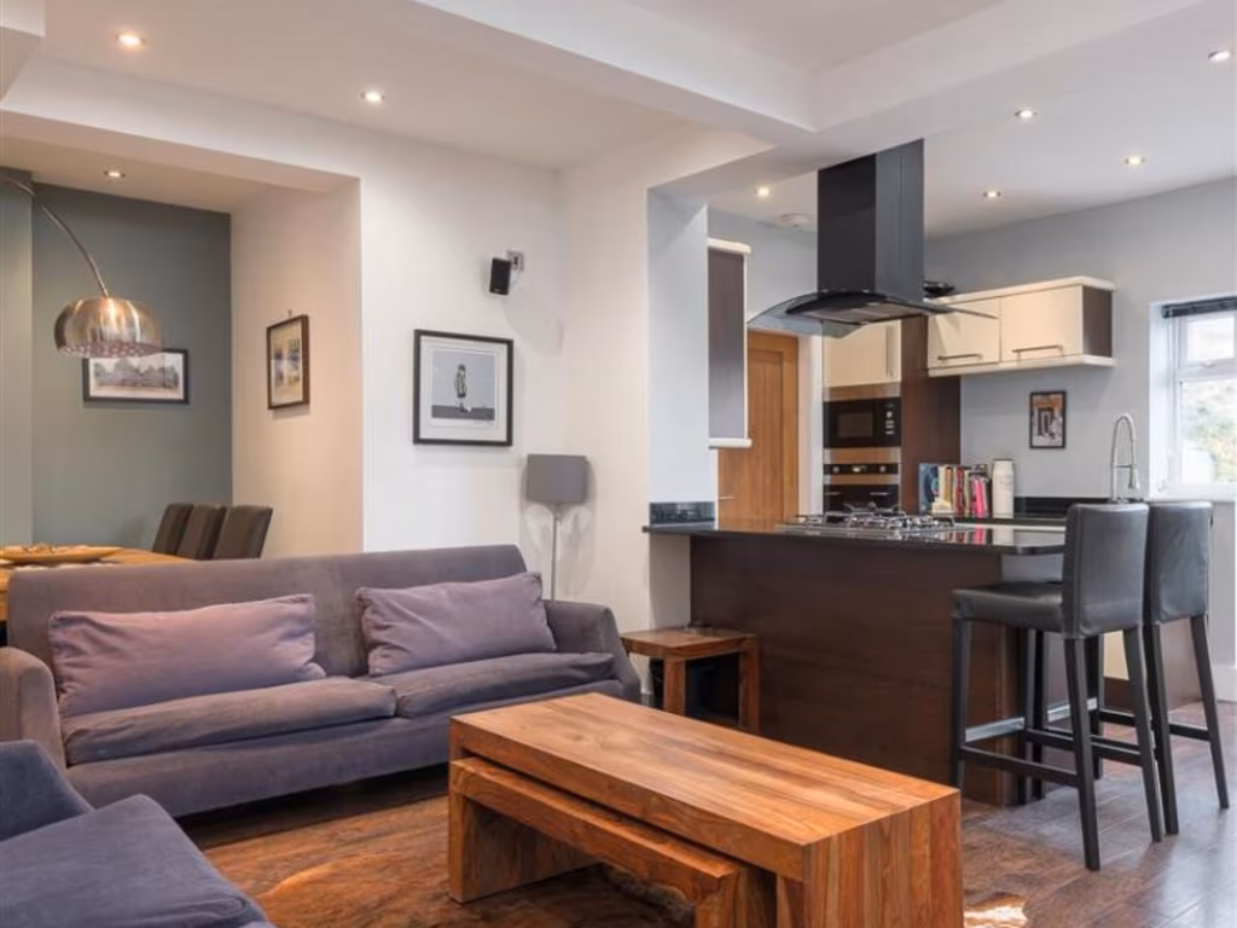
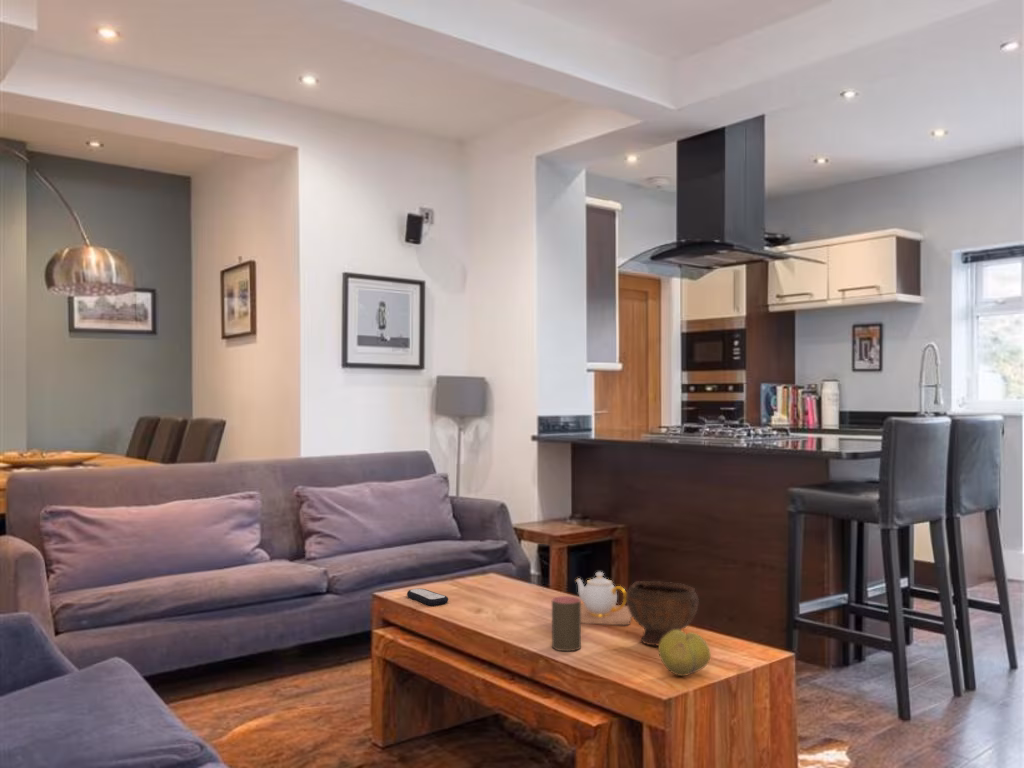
+ cup [551,595,582,652]
+ fruit [657,630,712,677]
+ bowl [626,580,700,647]
+ teapot [575,571,632,626]
+ remote control [406,588,449,607]
